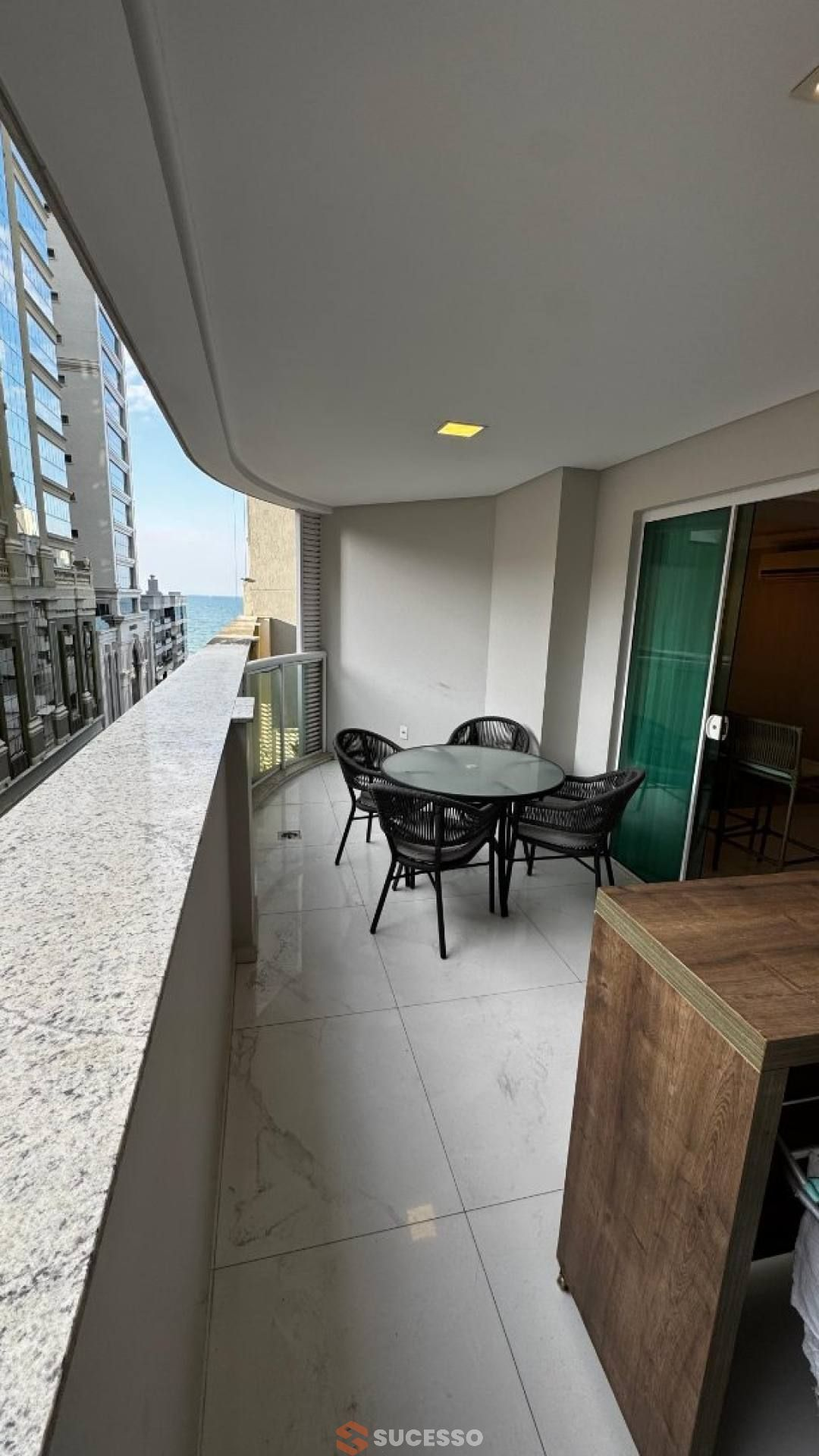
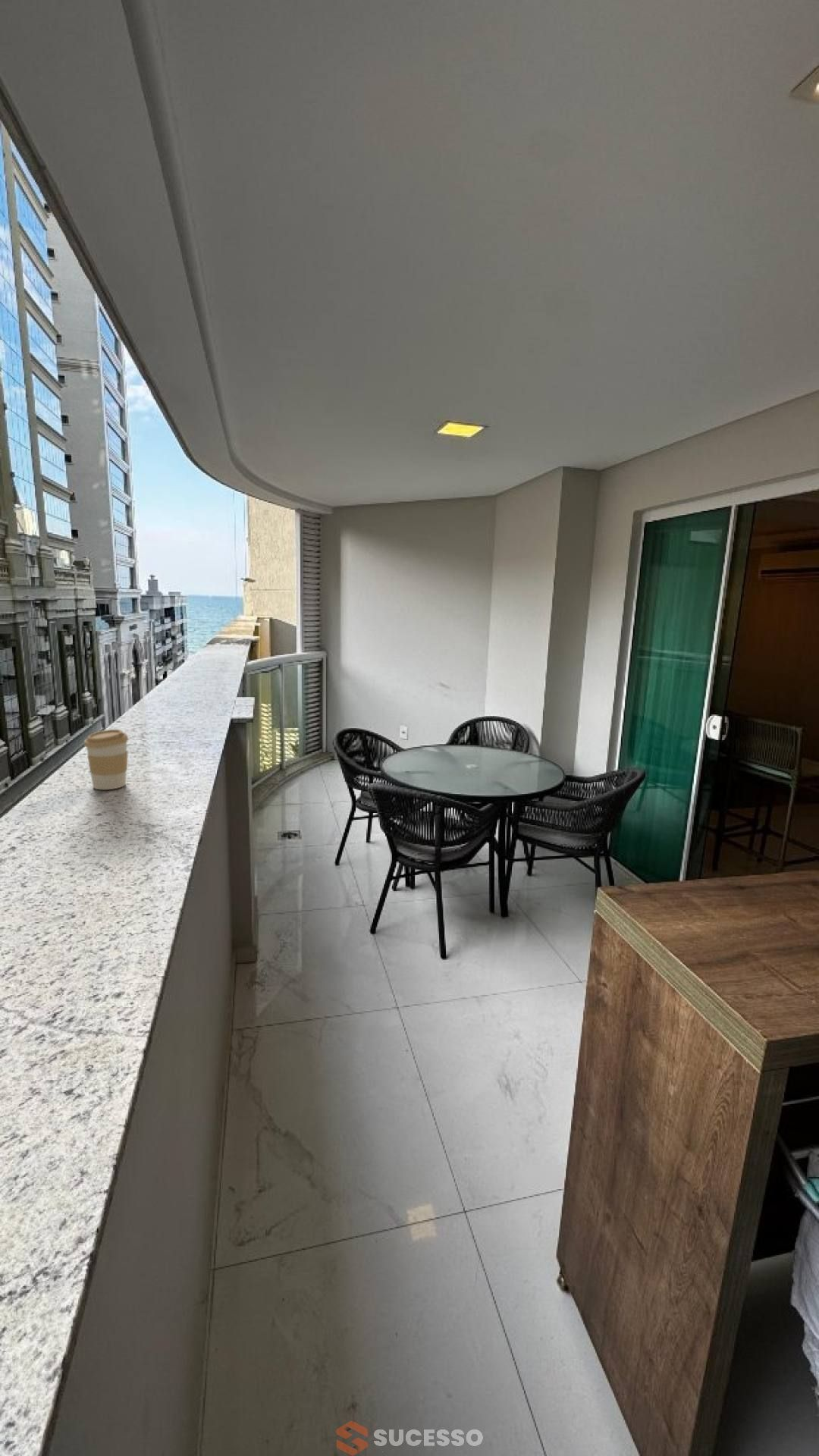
+ coffee cup [83,729,129,790]
